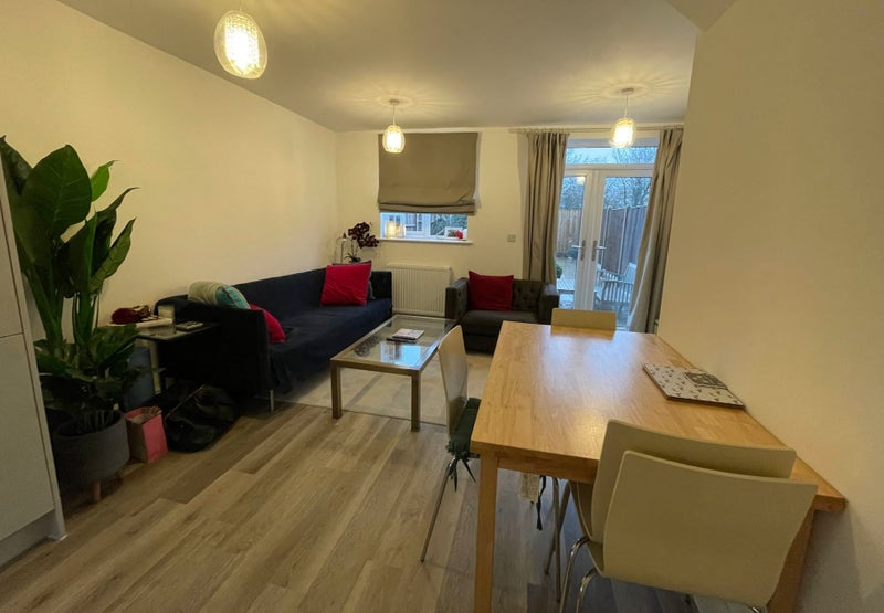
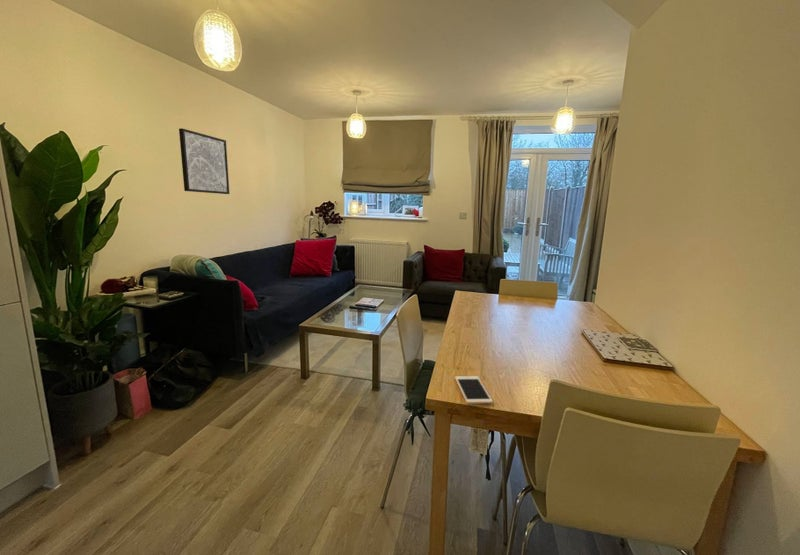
+ wall art [178,127,230,195]
+ cell phone [454,375,494,405]
